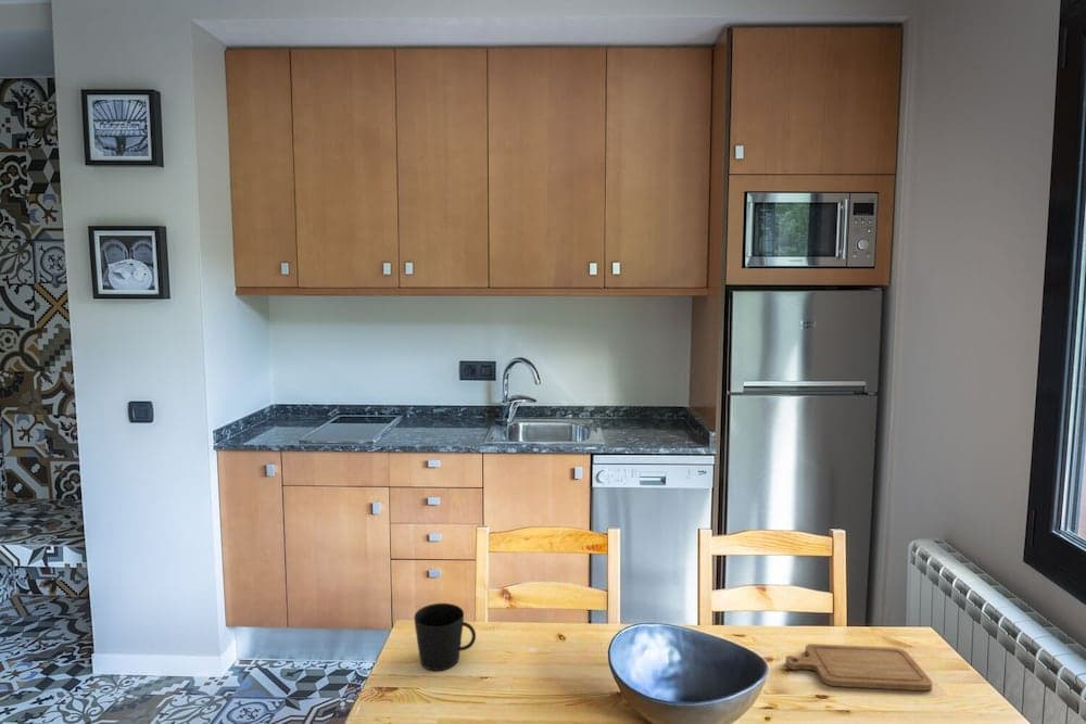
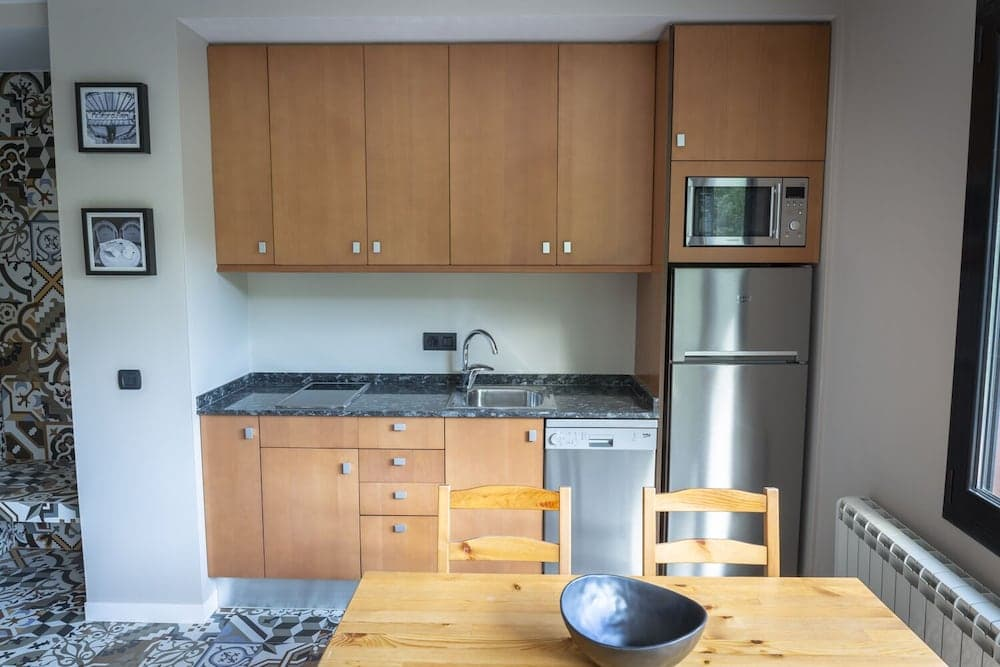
- cup [414,602,477,672]
- chopping board [784,643,934,691]
